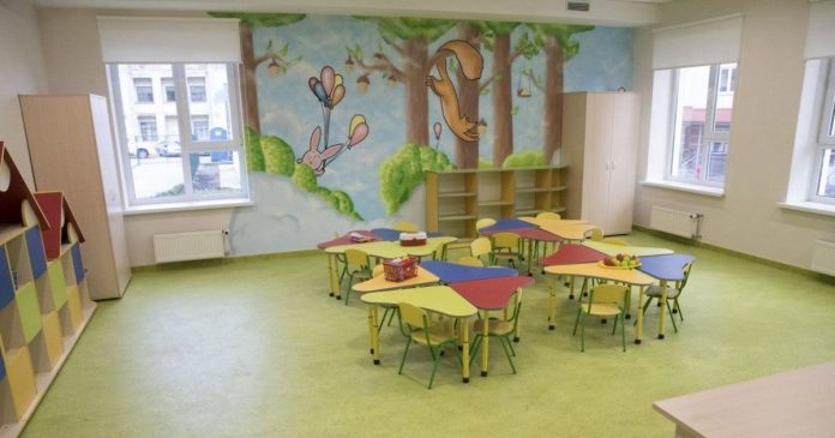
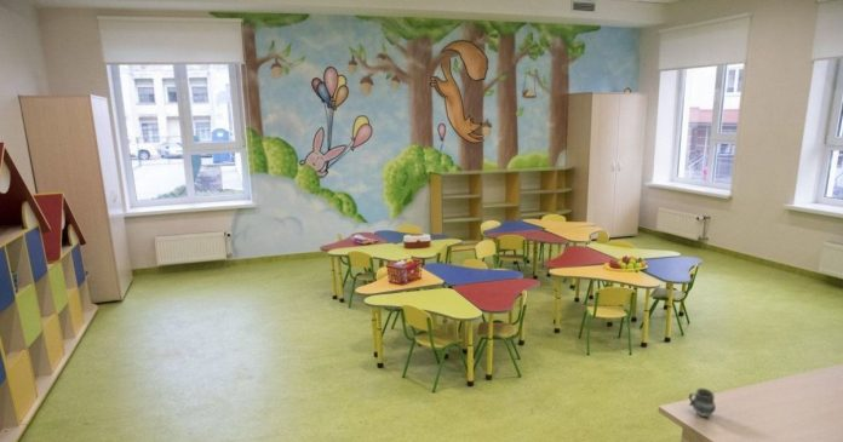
+ cup [688,388,717,418]
